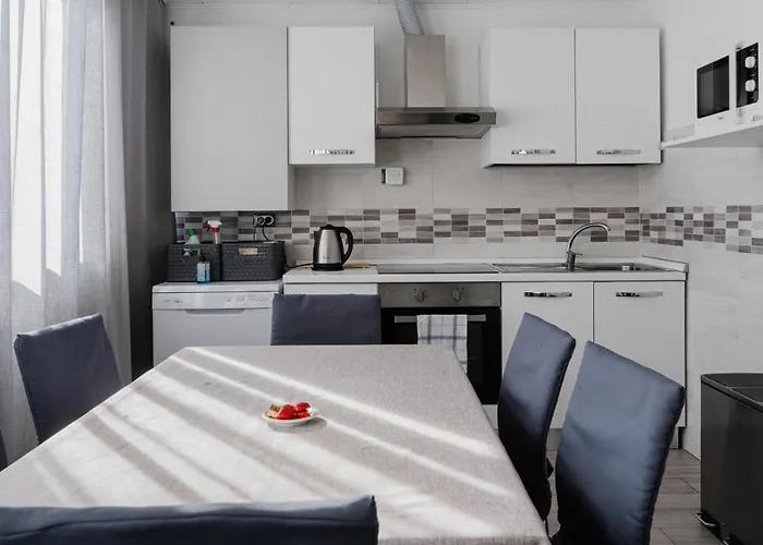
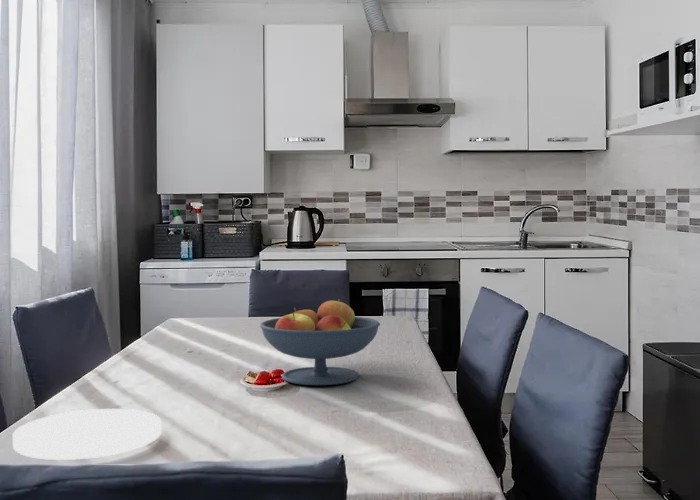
+ plate [12,408,162,461]
+ fruit bowl [259,298,381,386]
